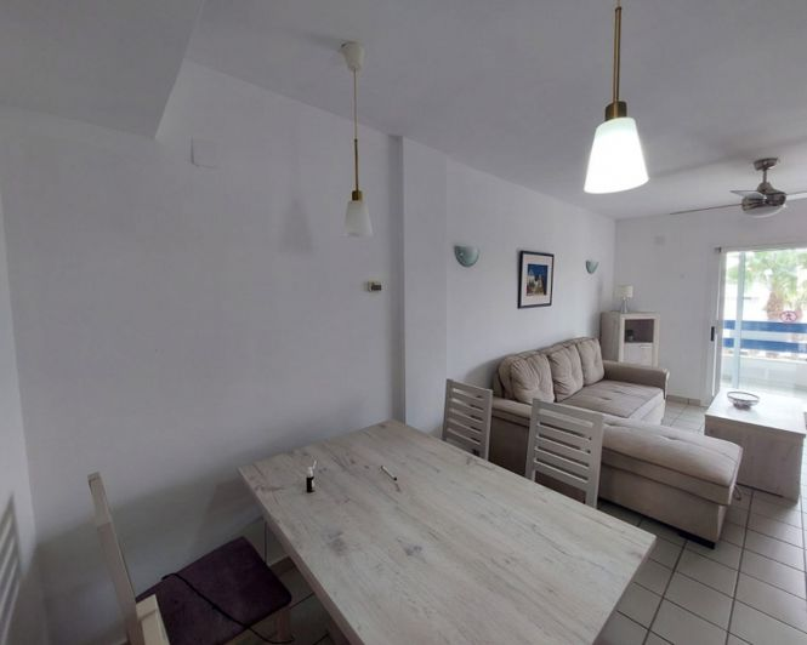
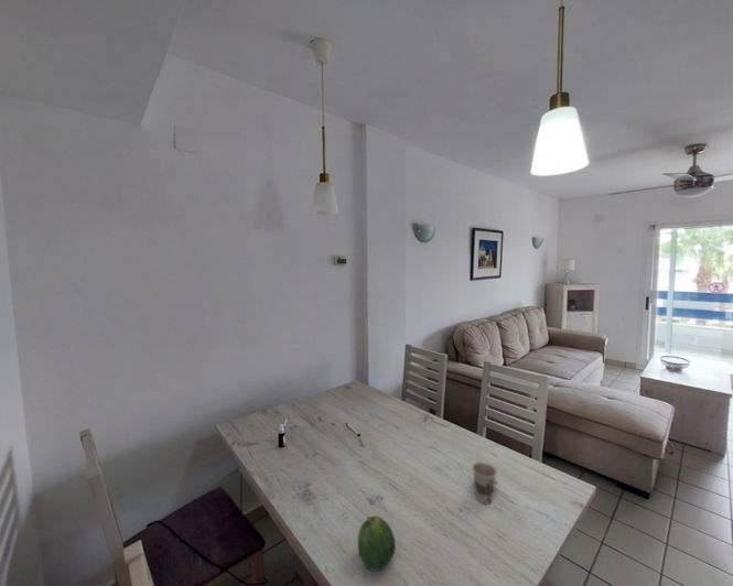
+ fruit [357,514,397,572]
+ cup [471,460,499,504]
